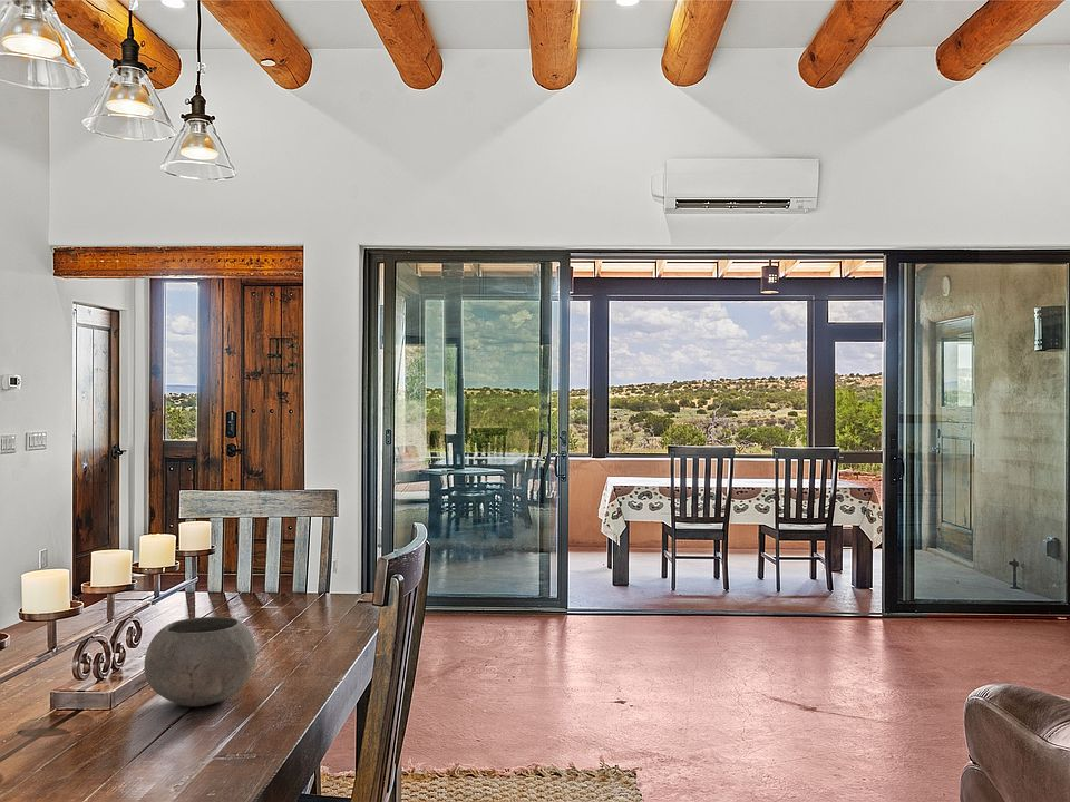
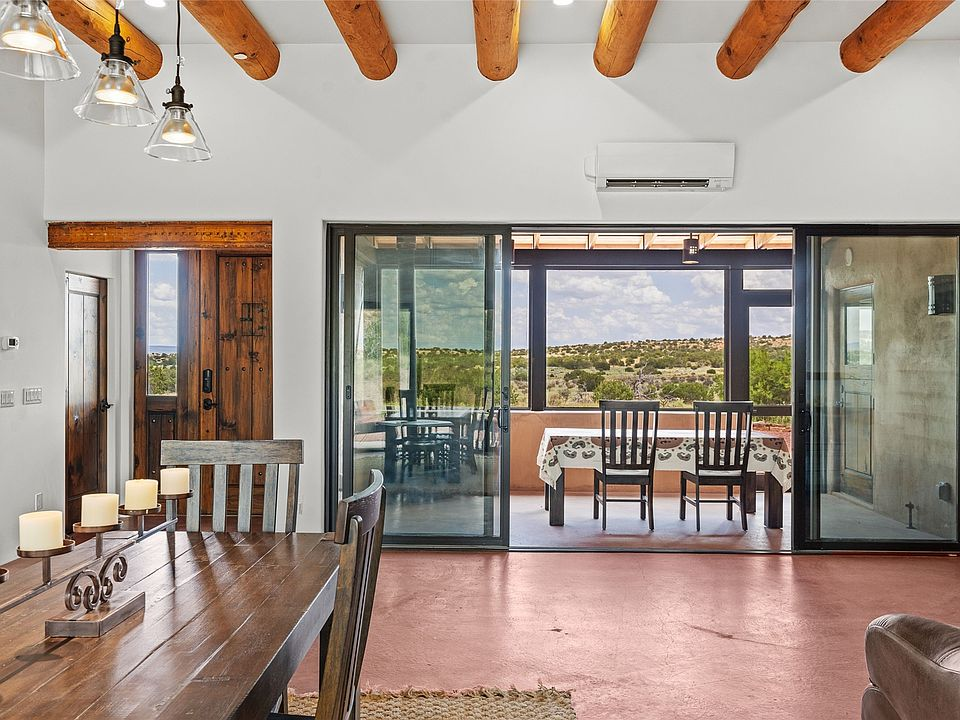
- bowl [143,616,257,707]
